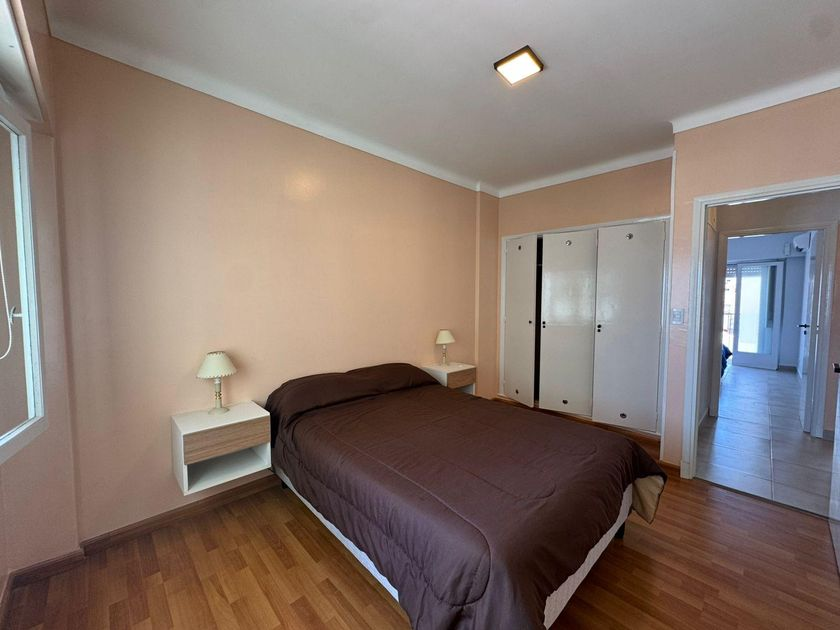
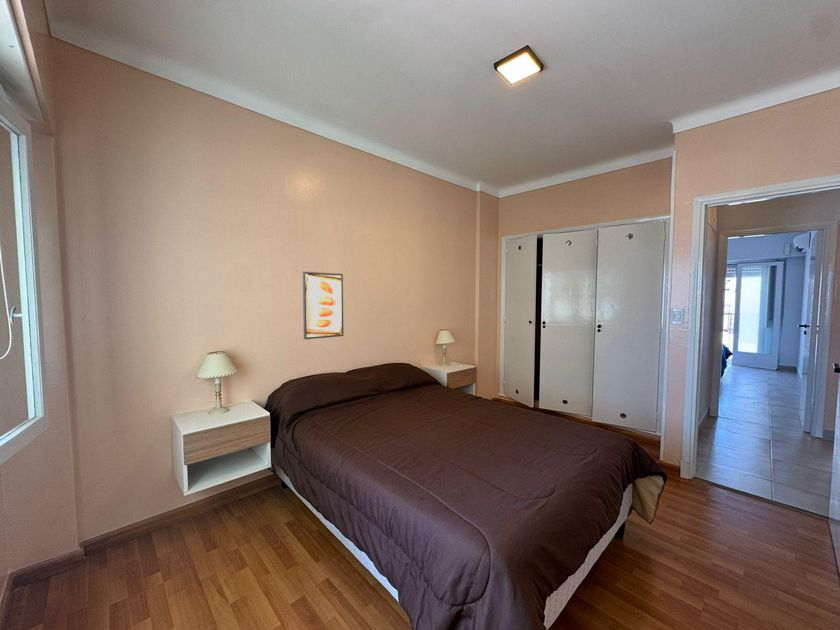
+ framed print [302,270,344,340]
